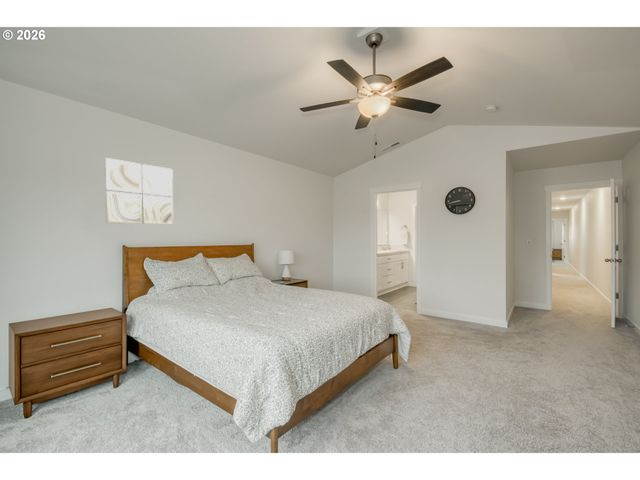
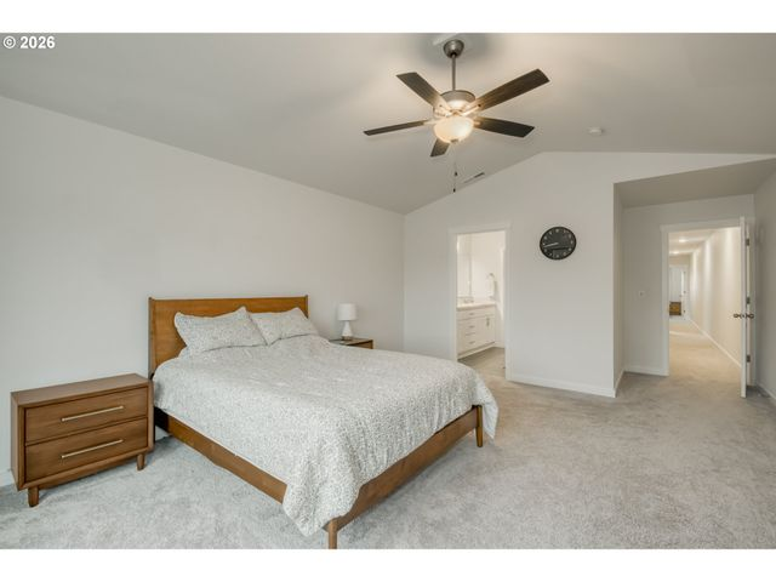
- wall art [104,157,174,226]
